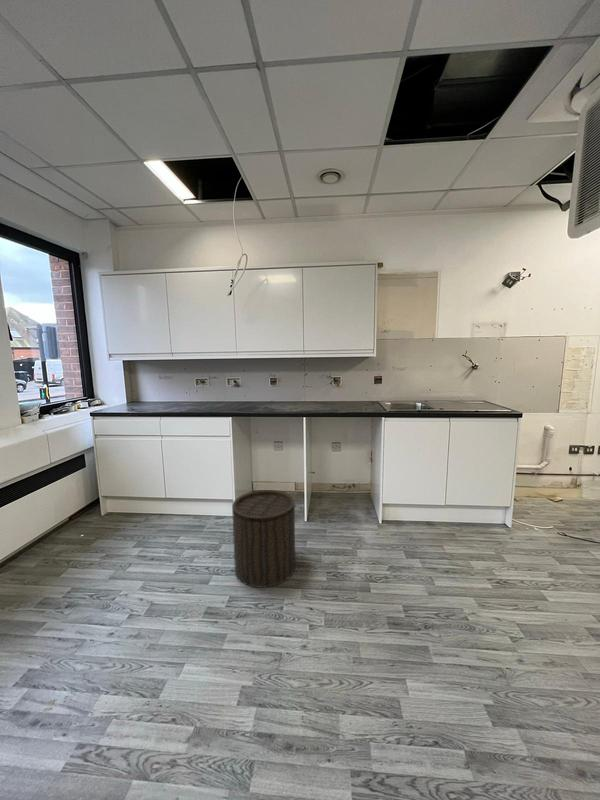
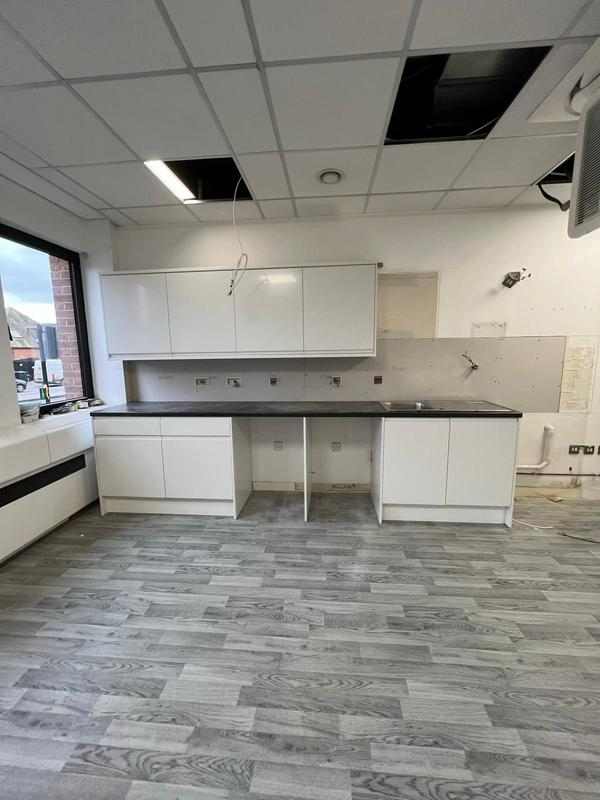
- stool [231,489,296,589]
